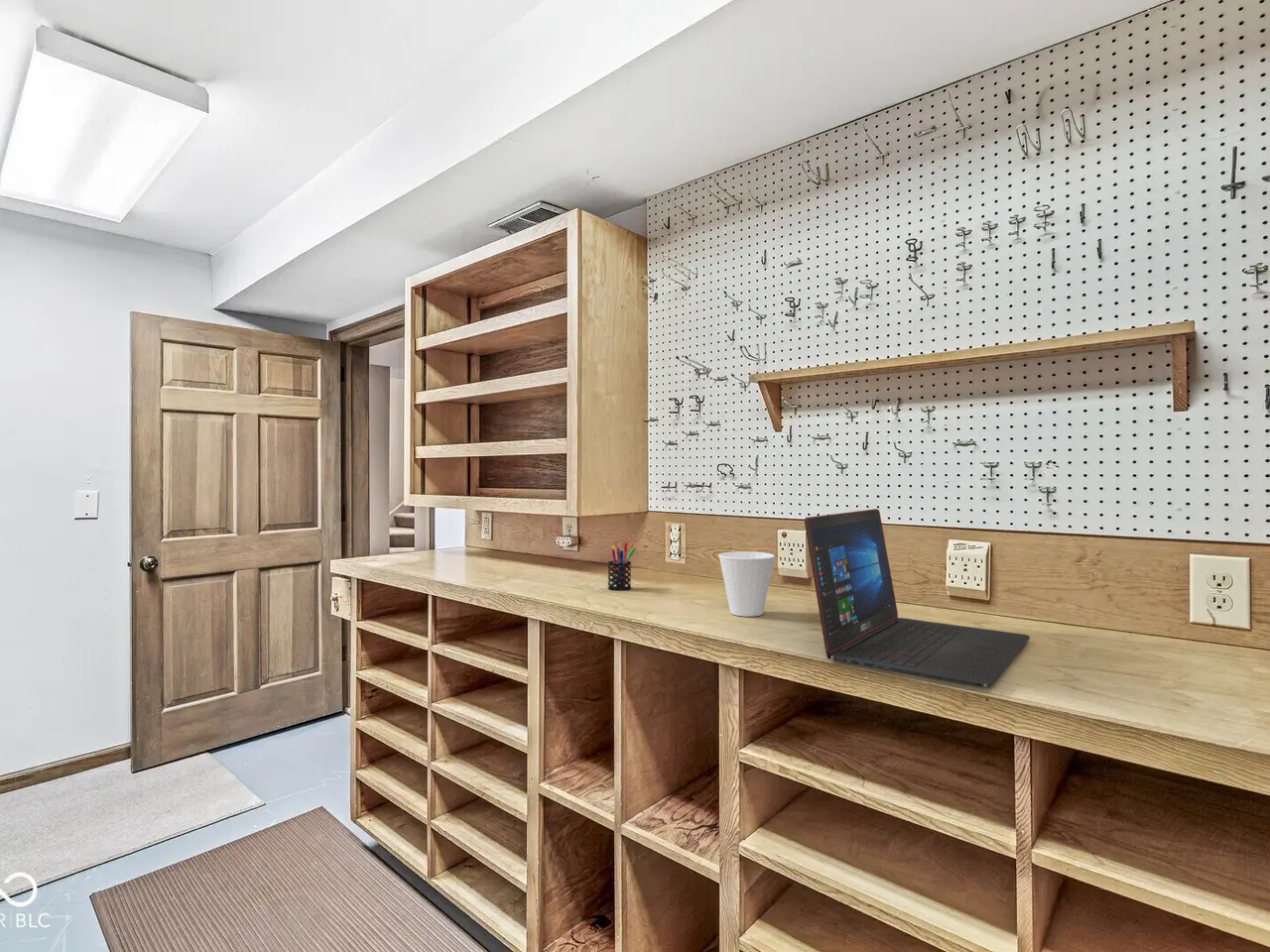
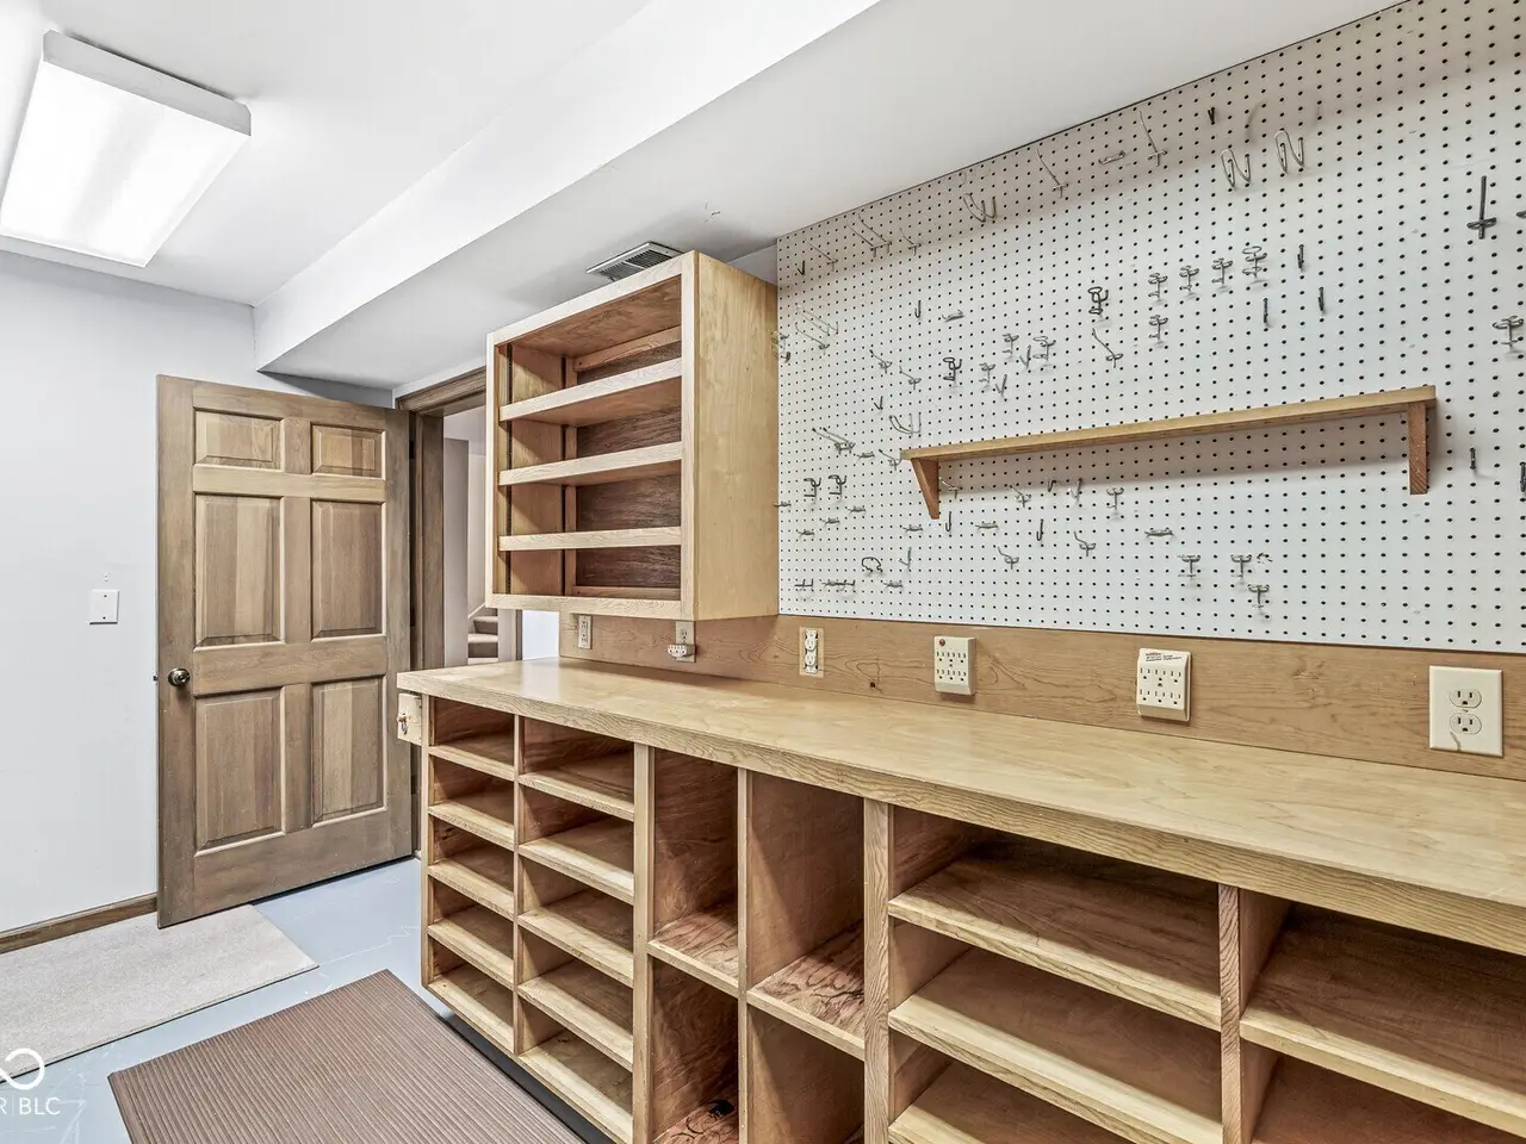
- pen holder [607,541,636,592]
- laptop [804,508,1031,688]
- cup [717,550,776,618]
